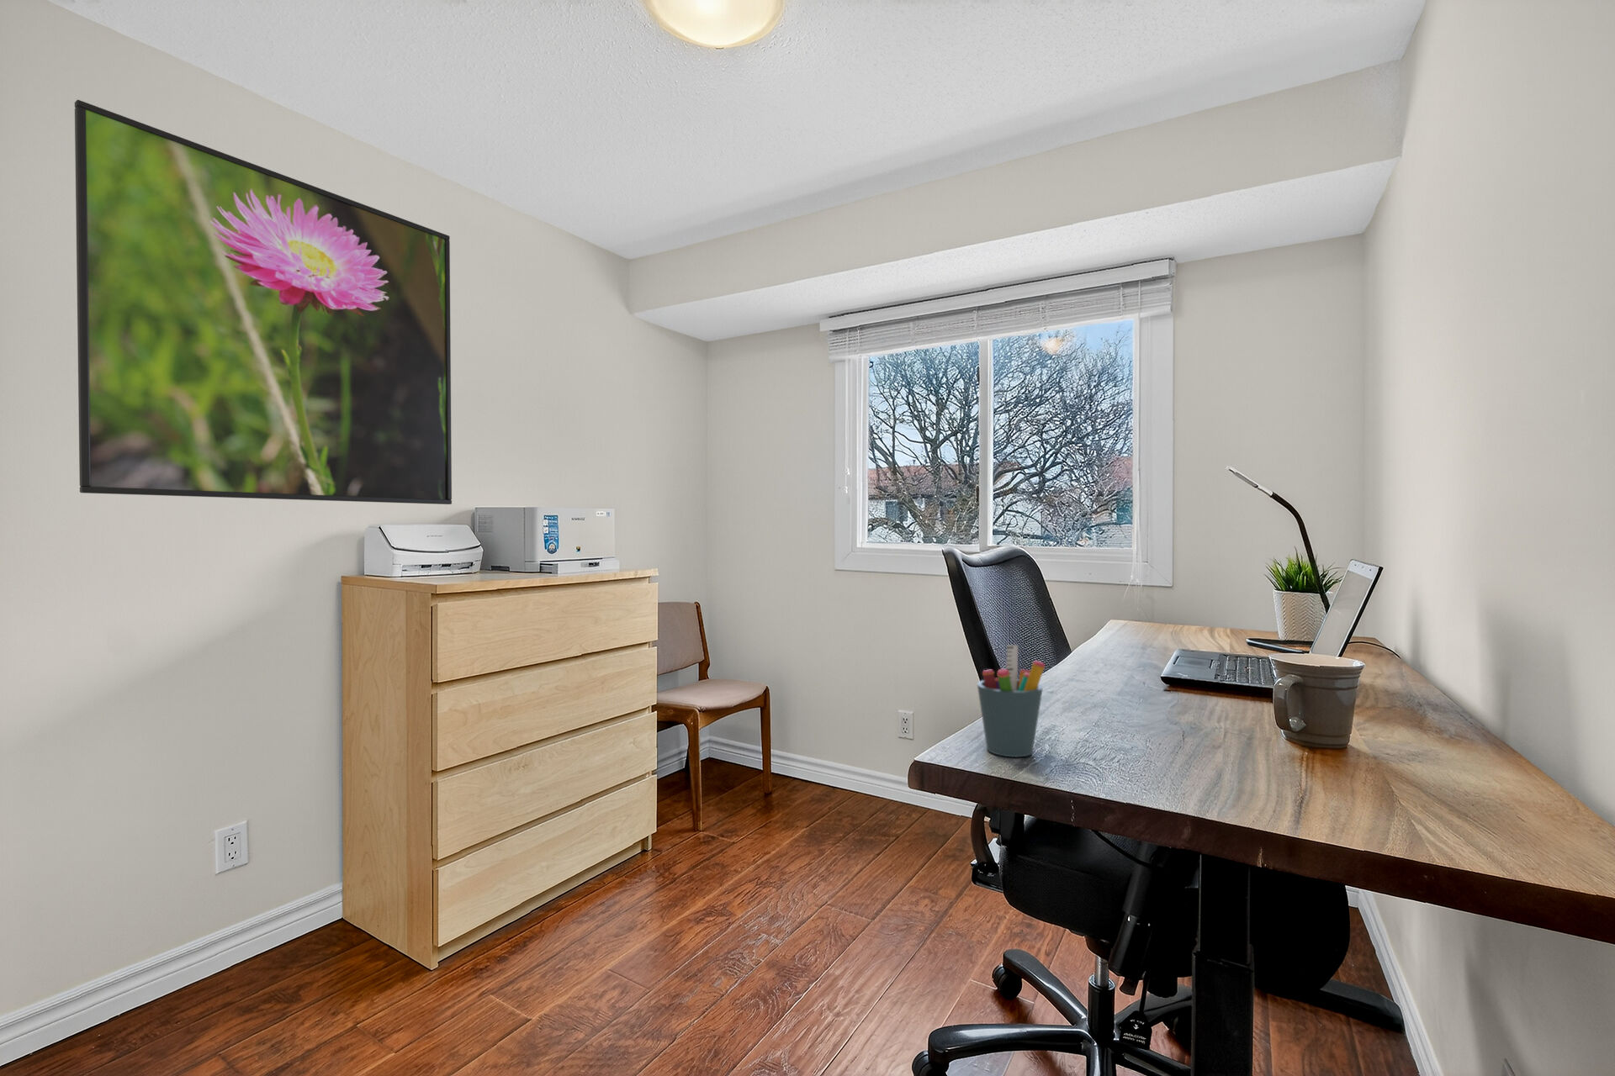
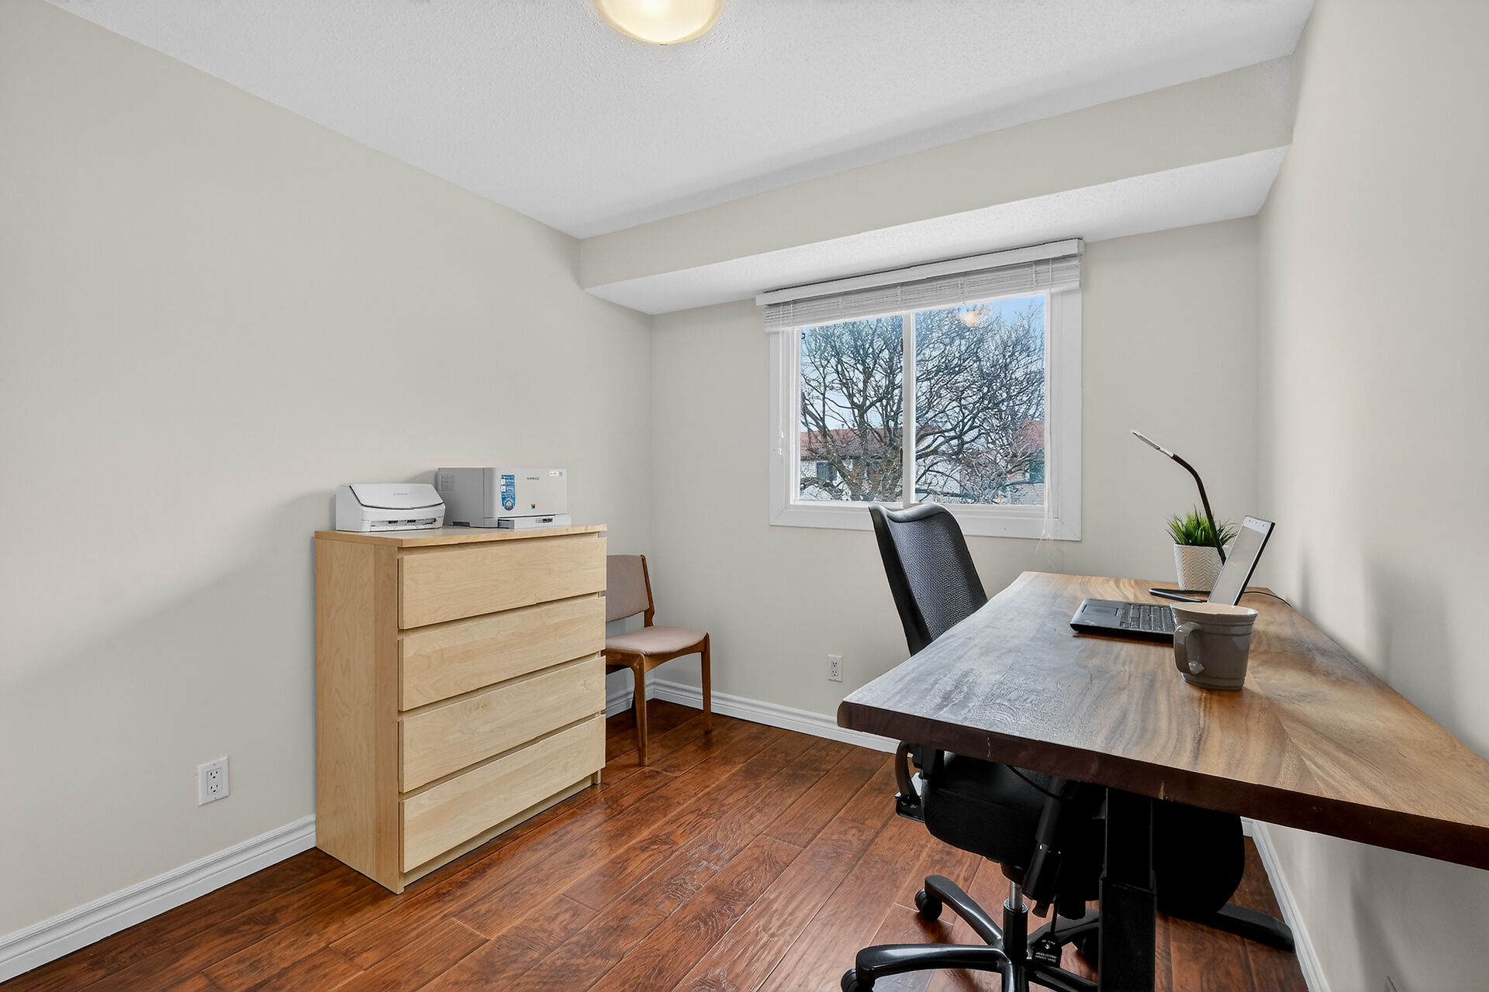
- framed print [75,100,453,506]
- pen holder [977,644,1045,758]
